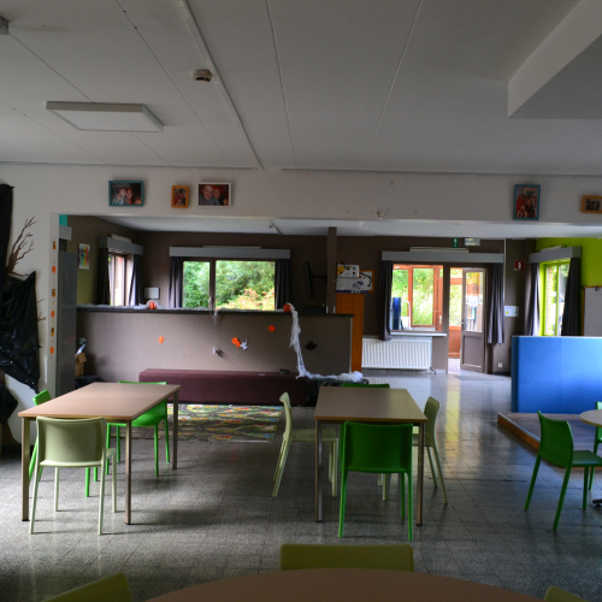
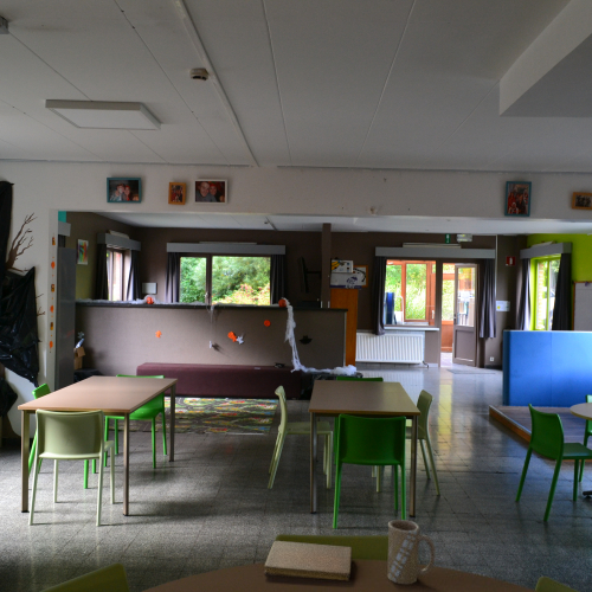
+ mug [387,519,436,585]
+ notebook [263,540,353,583]
